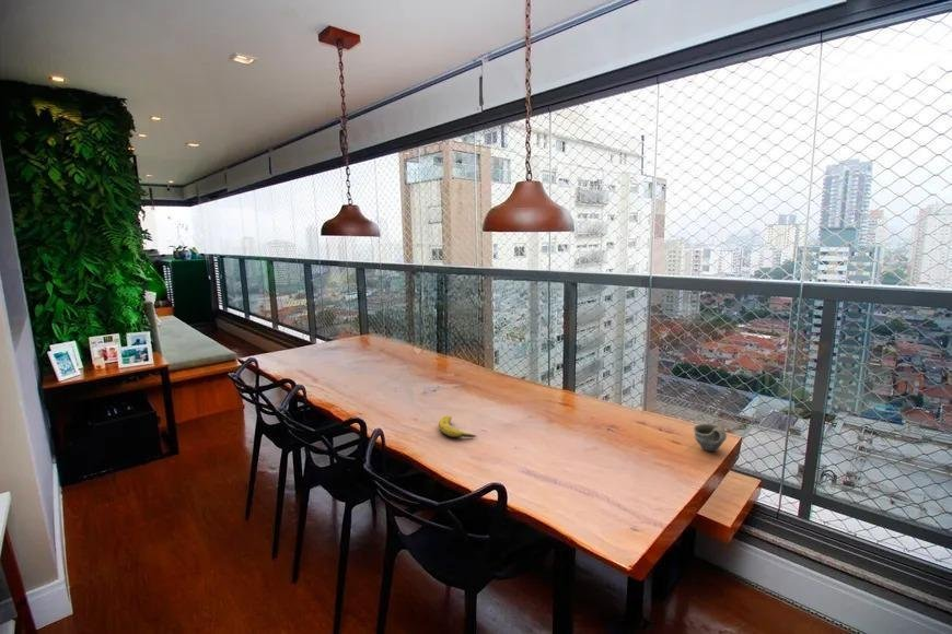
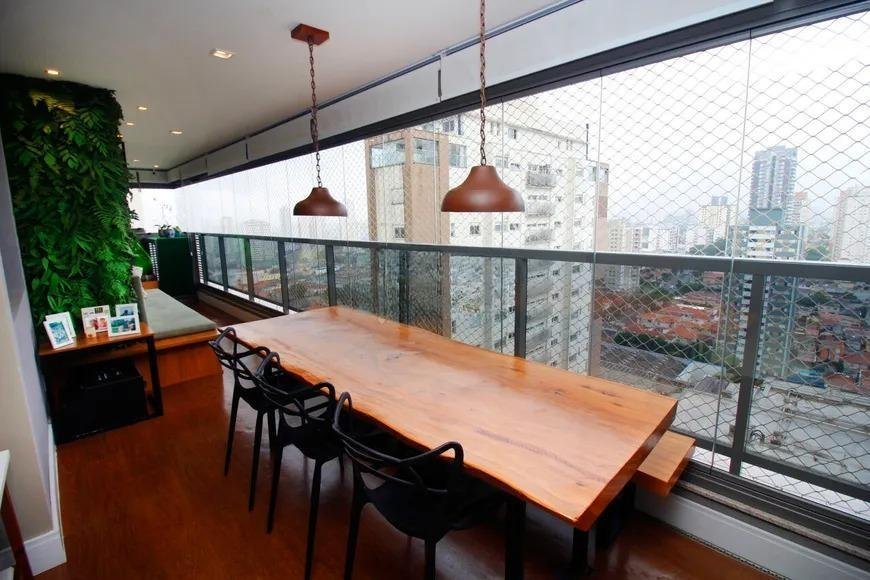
- banana [438,414,477,438]
- cup [693,423,728,453]
